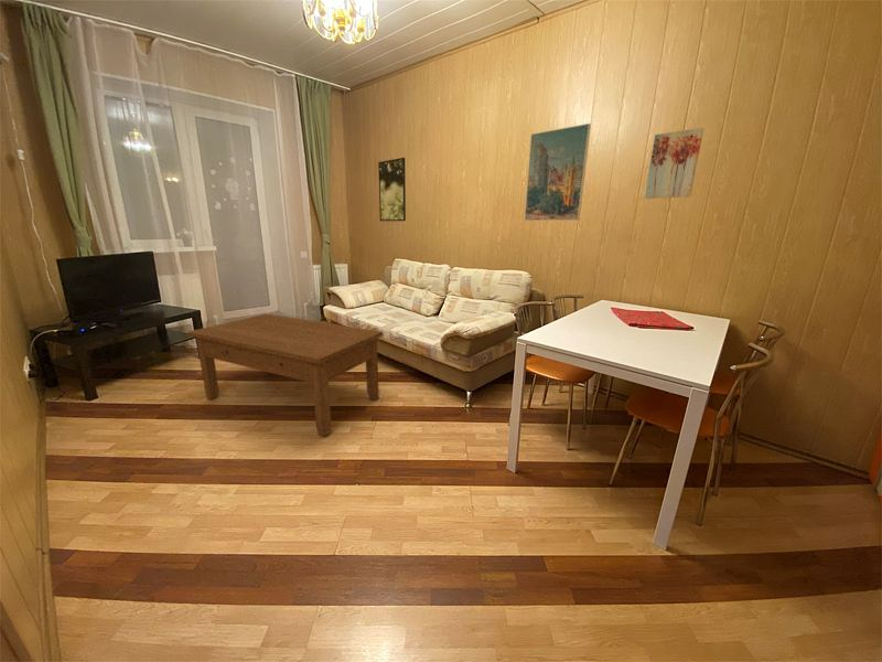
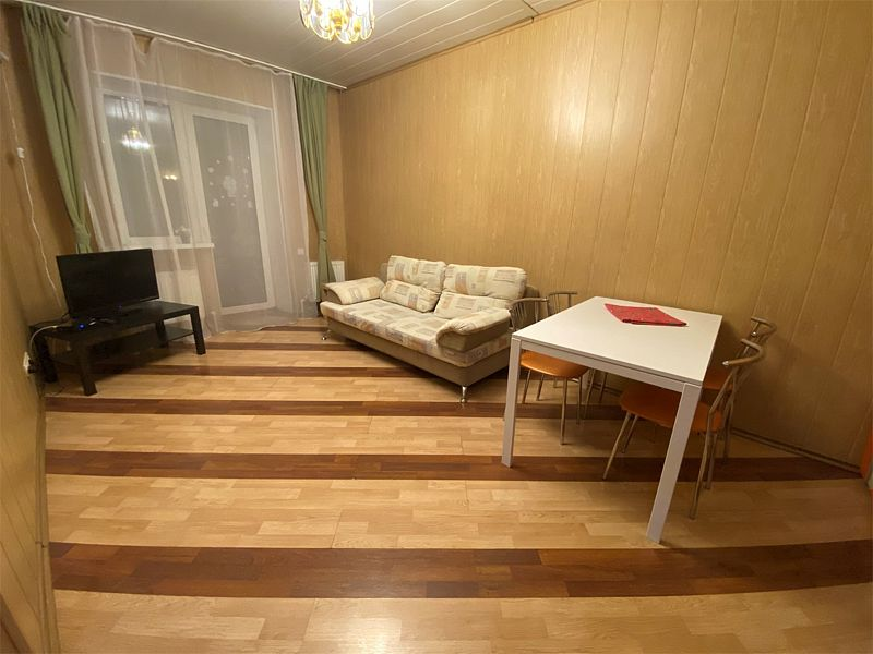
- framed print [377,157,407,222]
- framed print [524,122,592,222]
- coffee table [186,312,384,437]
- wall art [644,127,704,200]
